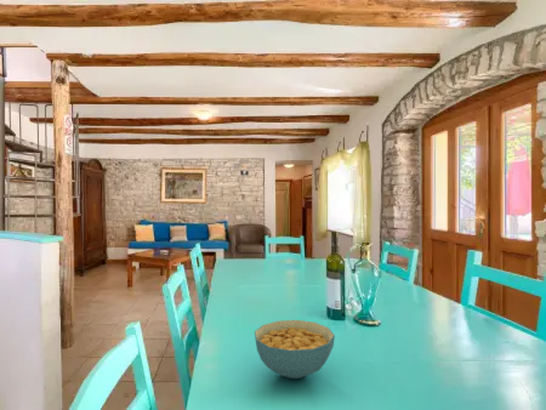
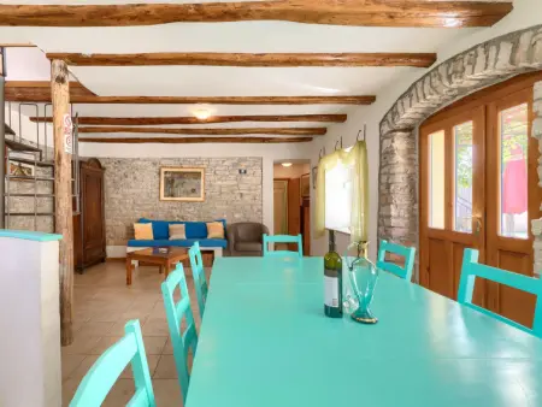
- cereal bowl [254,319,336,380]
